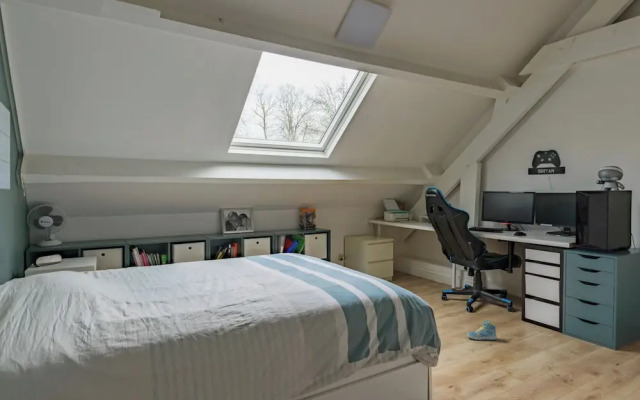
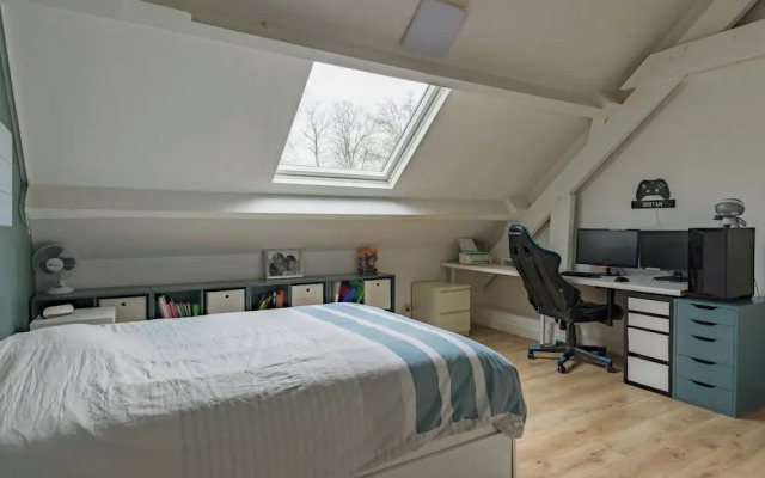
- sneaker [466,319,498,341]
